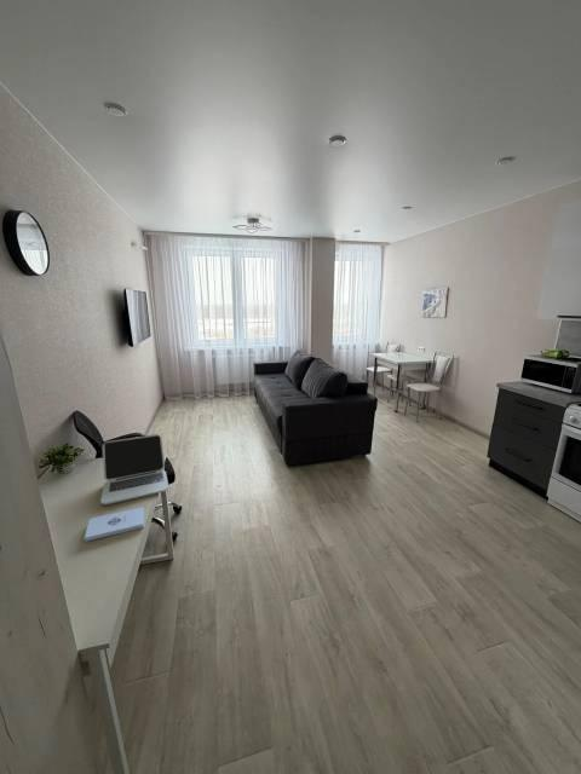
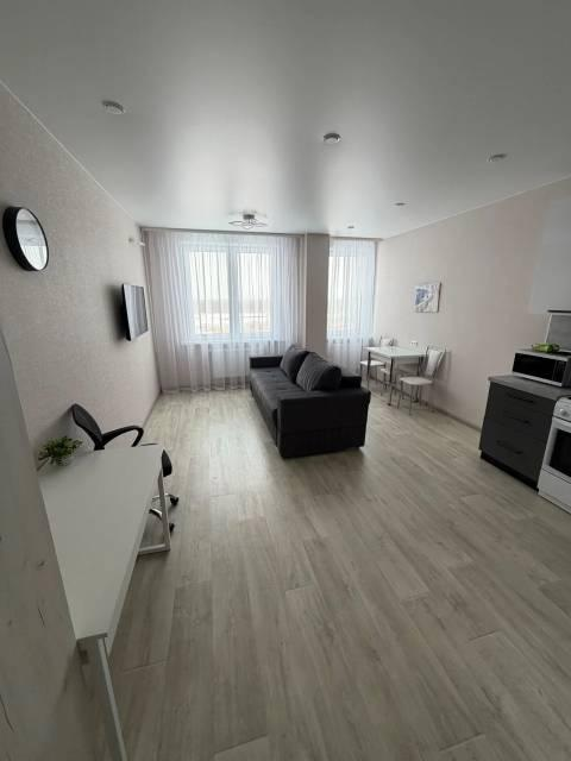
- laptop [99,433,169,506]
- notepad [84,507,145,543]
